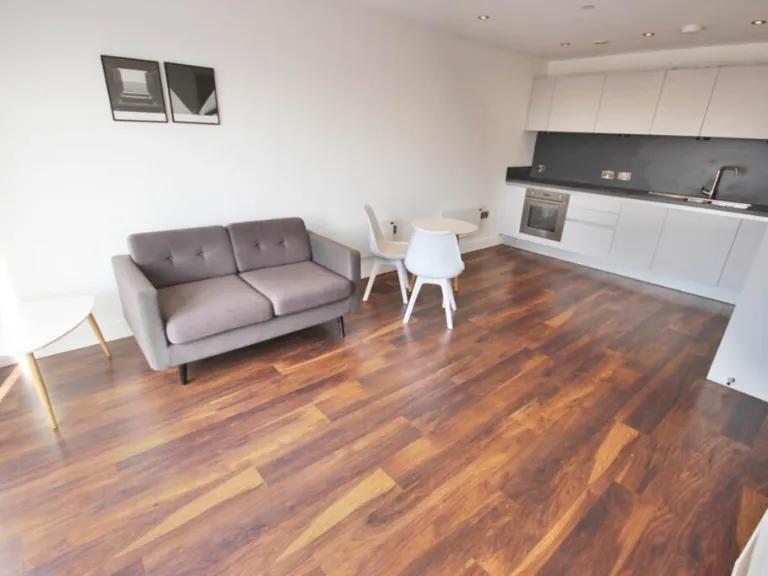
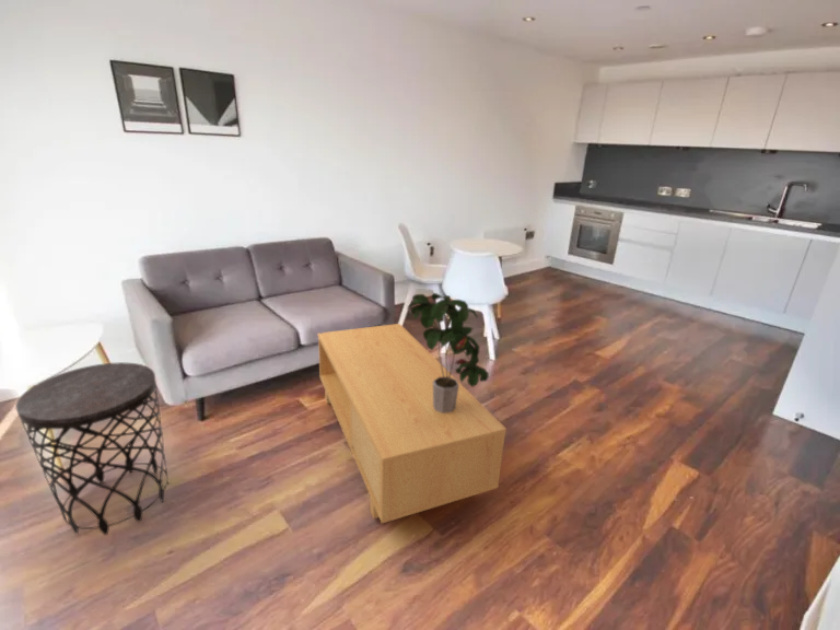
+ side table [14,361,170,536]
+ potted plant [407,292,490,413]
+ coffee table [317,323,508,525]
